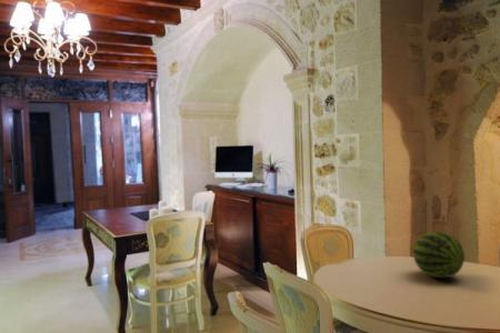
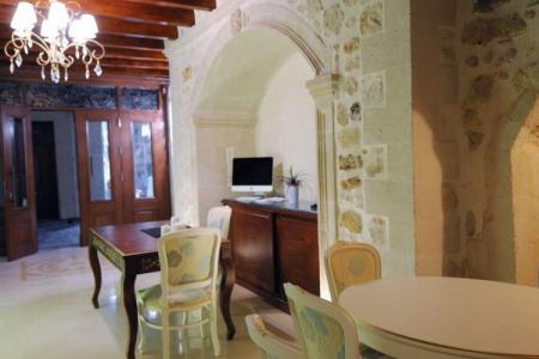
- fruit [412,231,466,279]
